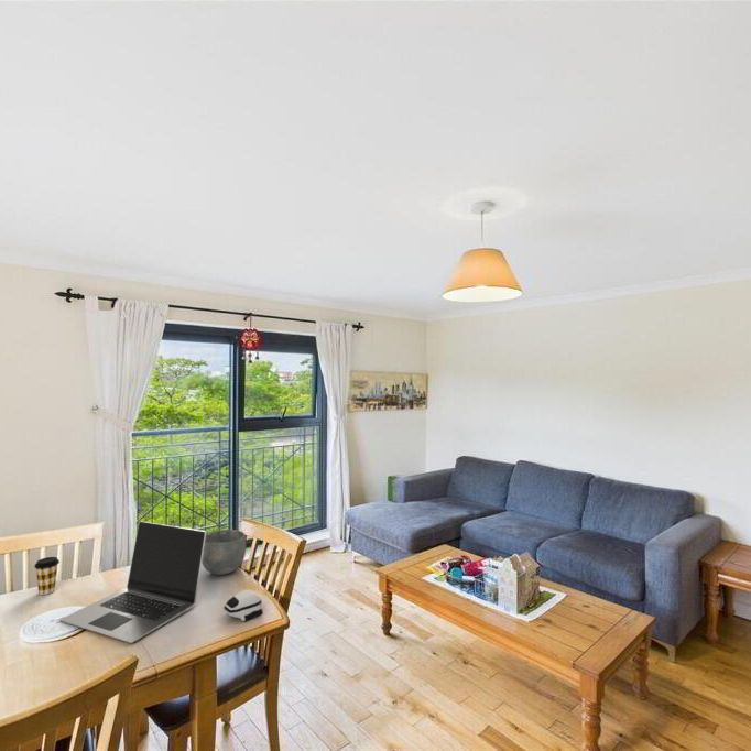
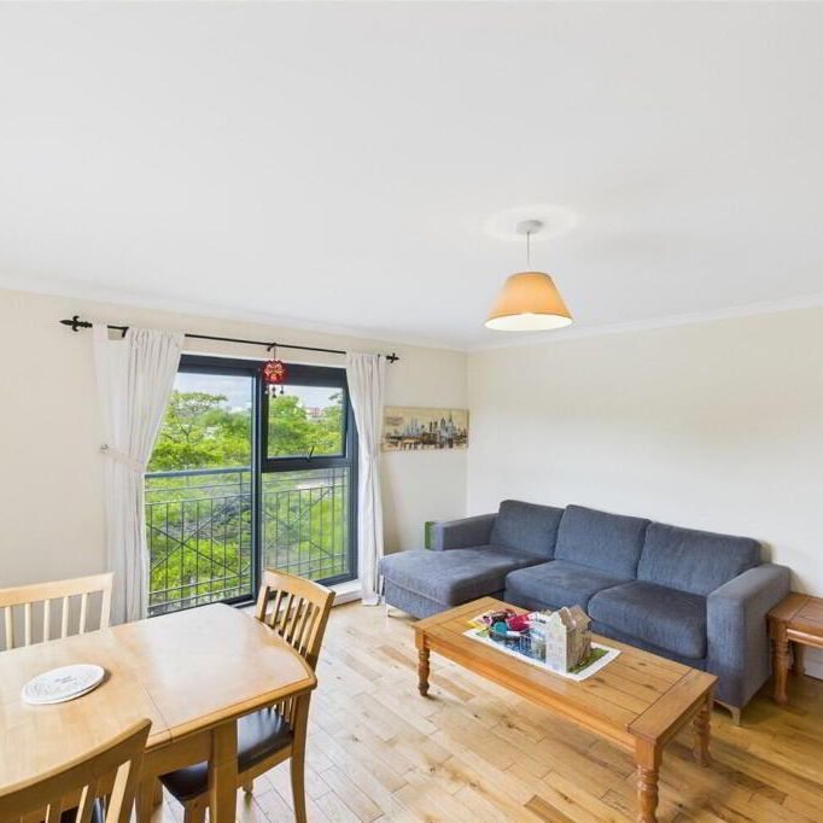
- computer mouse [222,589,264,622]
- bowl [202,529,247,576]
- coffee cup [33,556,61,596]
- laptop [59,520,207,644]
